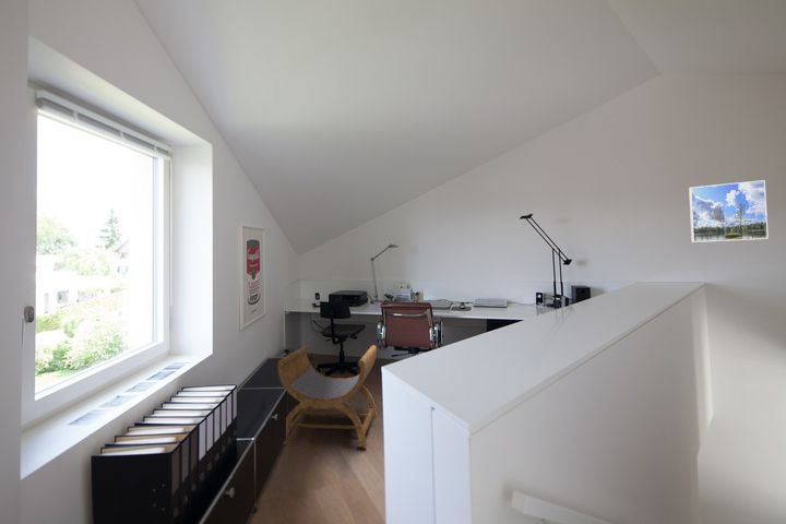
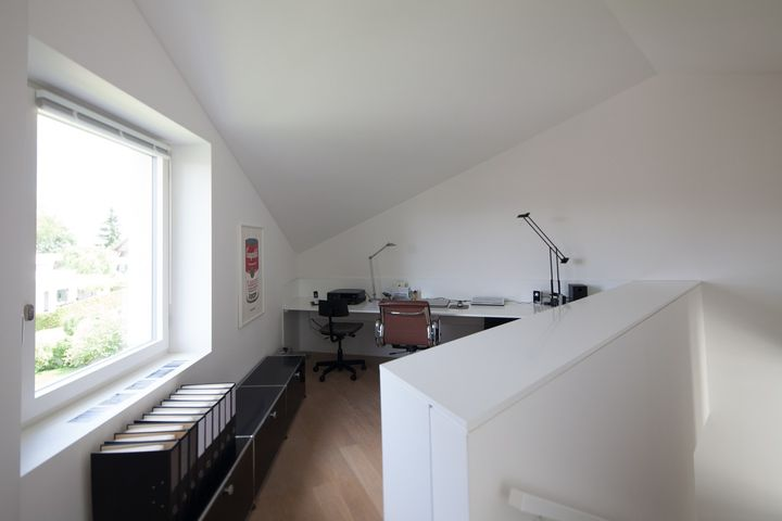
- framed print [688,179,770,243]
- stool [276,344,379,448]
